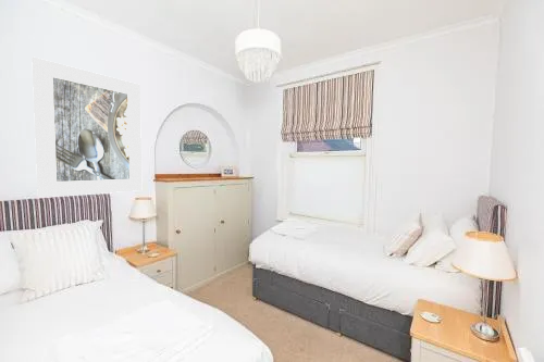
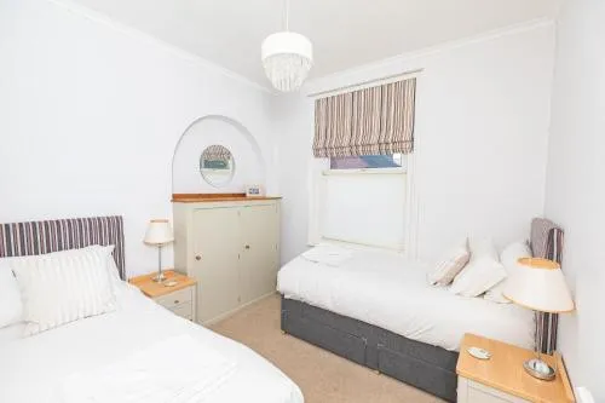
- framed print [30,57,143,198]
